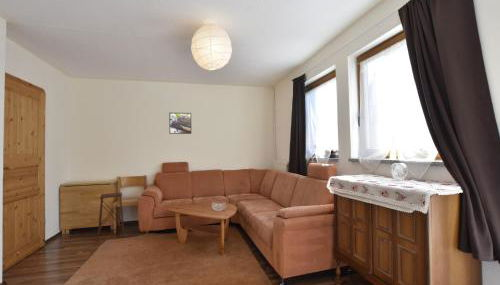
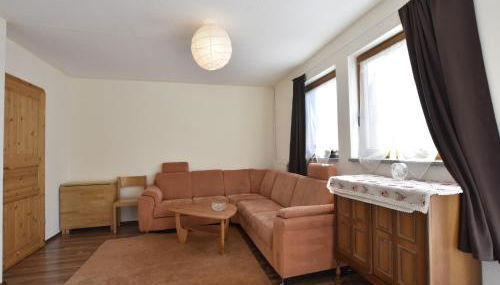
- side table [96,192,125,243]
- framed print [168,112,192,135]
